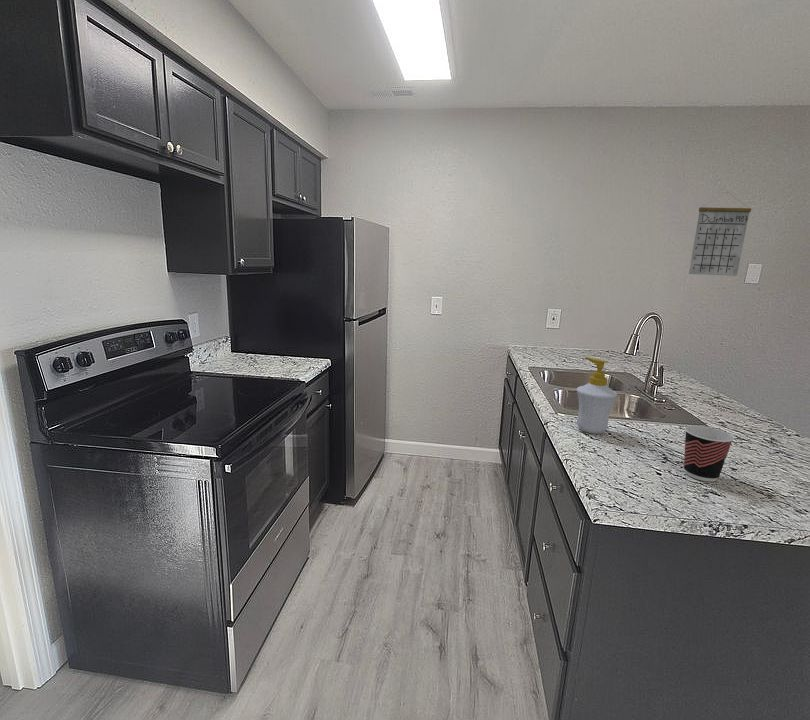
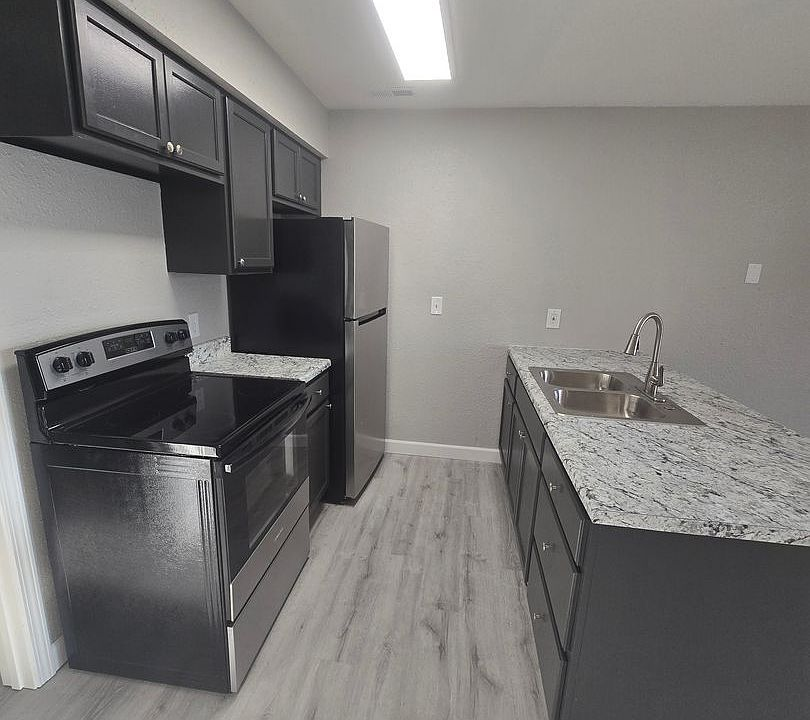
- soap bottle [576,356,618,435]
- calendar [688,191,752,277]
- cup [683,425,735,482]
